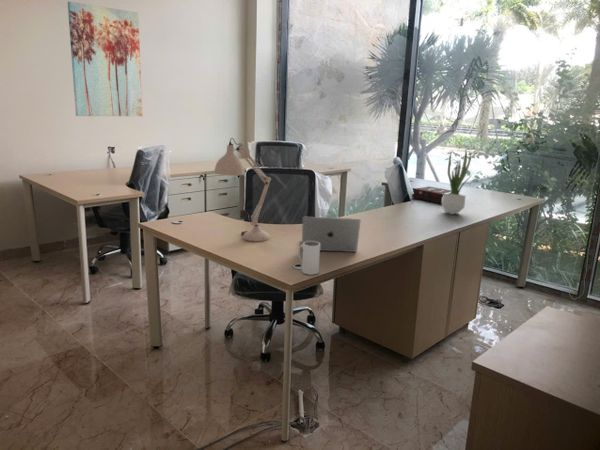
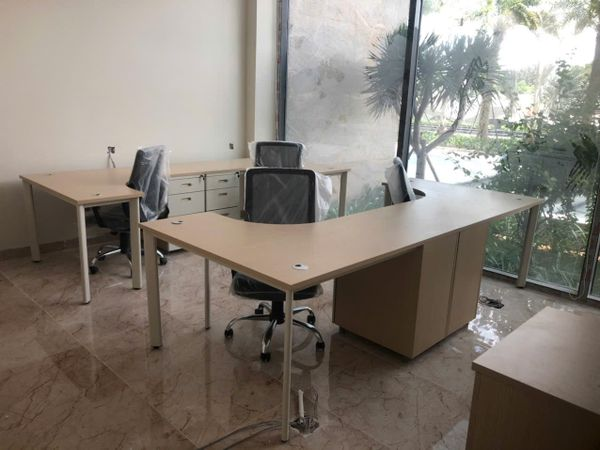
- hardback book [411,185,451,205]
- desk lamp [213,137,272,242]
- laptop [301,216,362,253]
- wall art [67,1,143,117]
- mug [298,241,321,276]
- potted plant [441,150,473,215]
